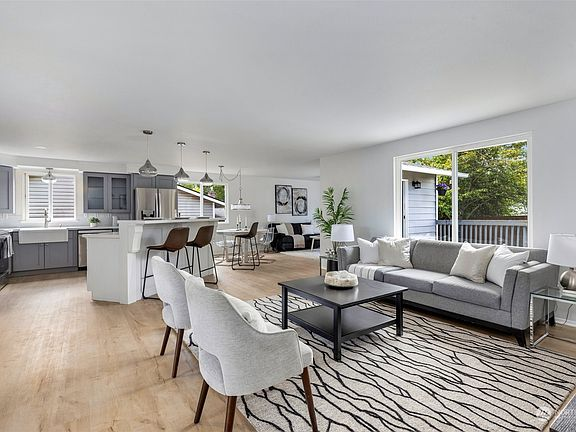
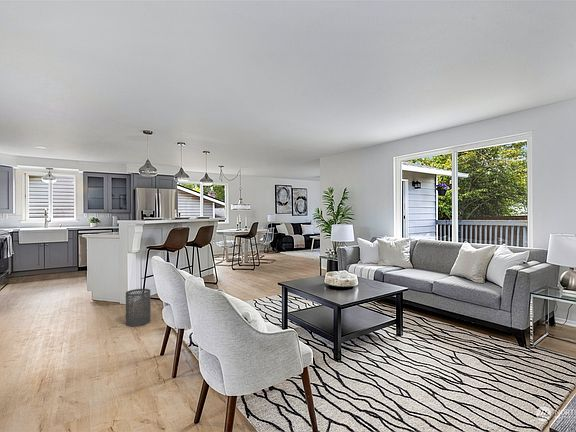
+ trash can [125,288,152,327]
